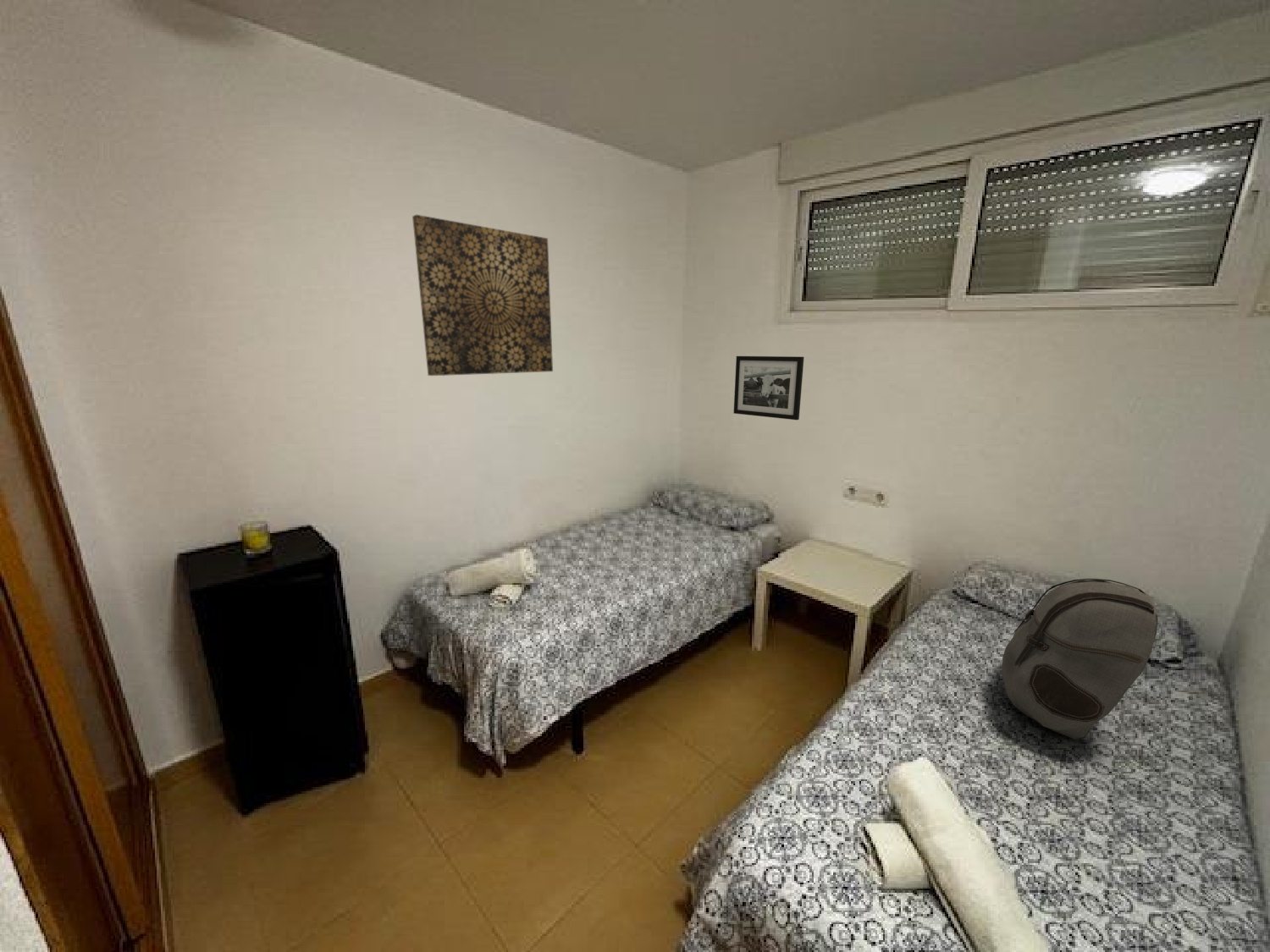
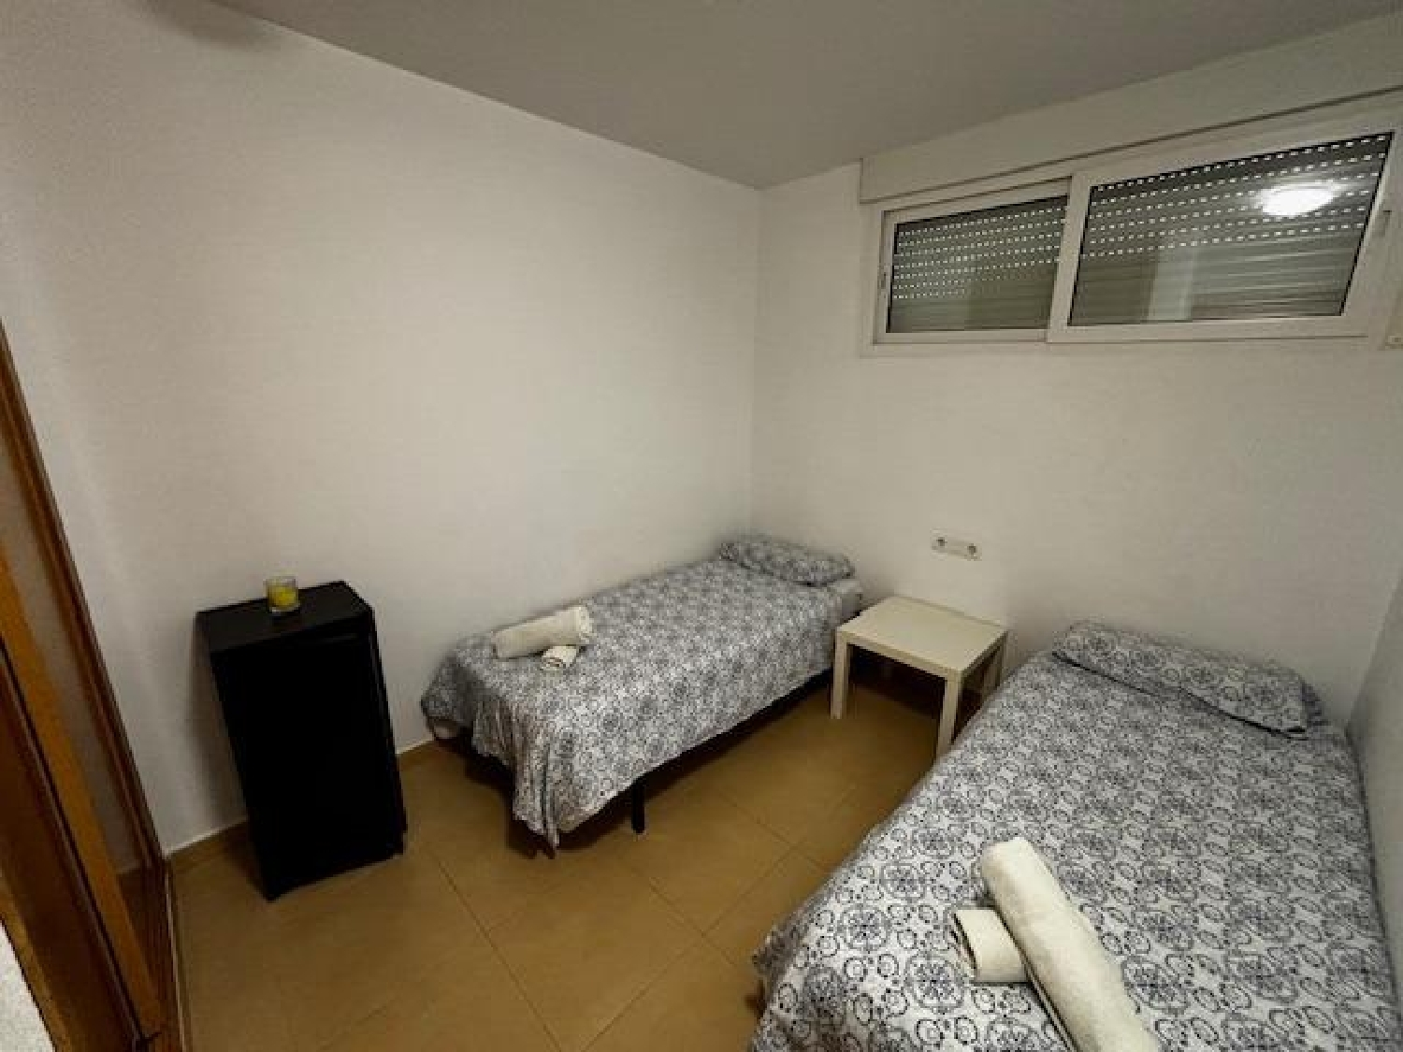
- wall art [411,214,554,377]
- picture frame [733,355,804,421]
- backpack [1001,578,1158,740]
